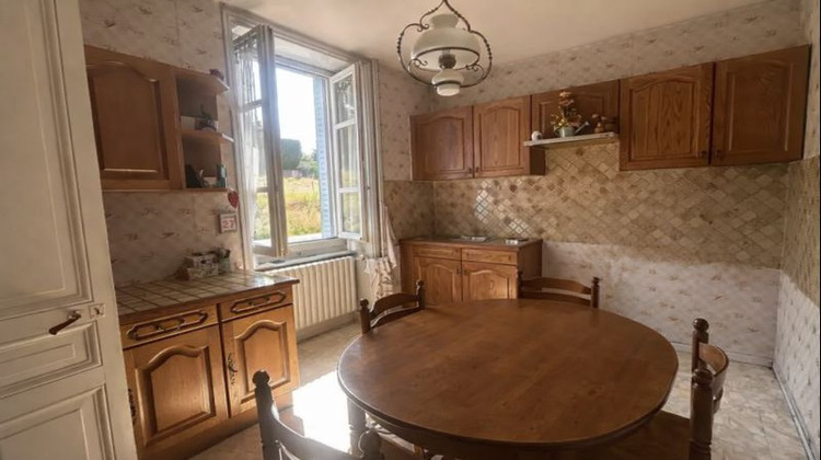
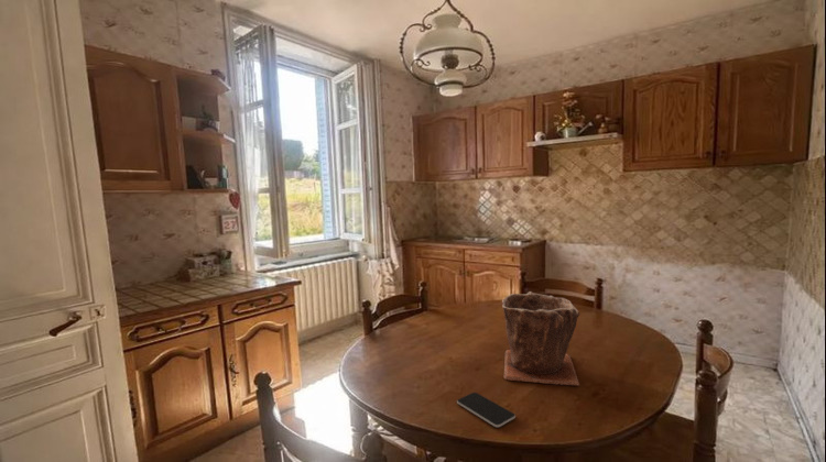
+ plant pot [501,290,580,386]
+ smartphone [456,392,517,428]
